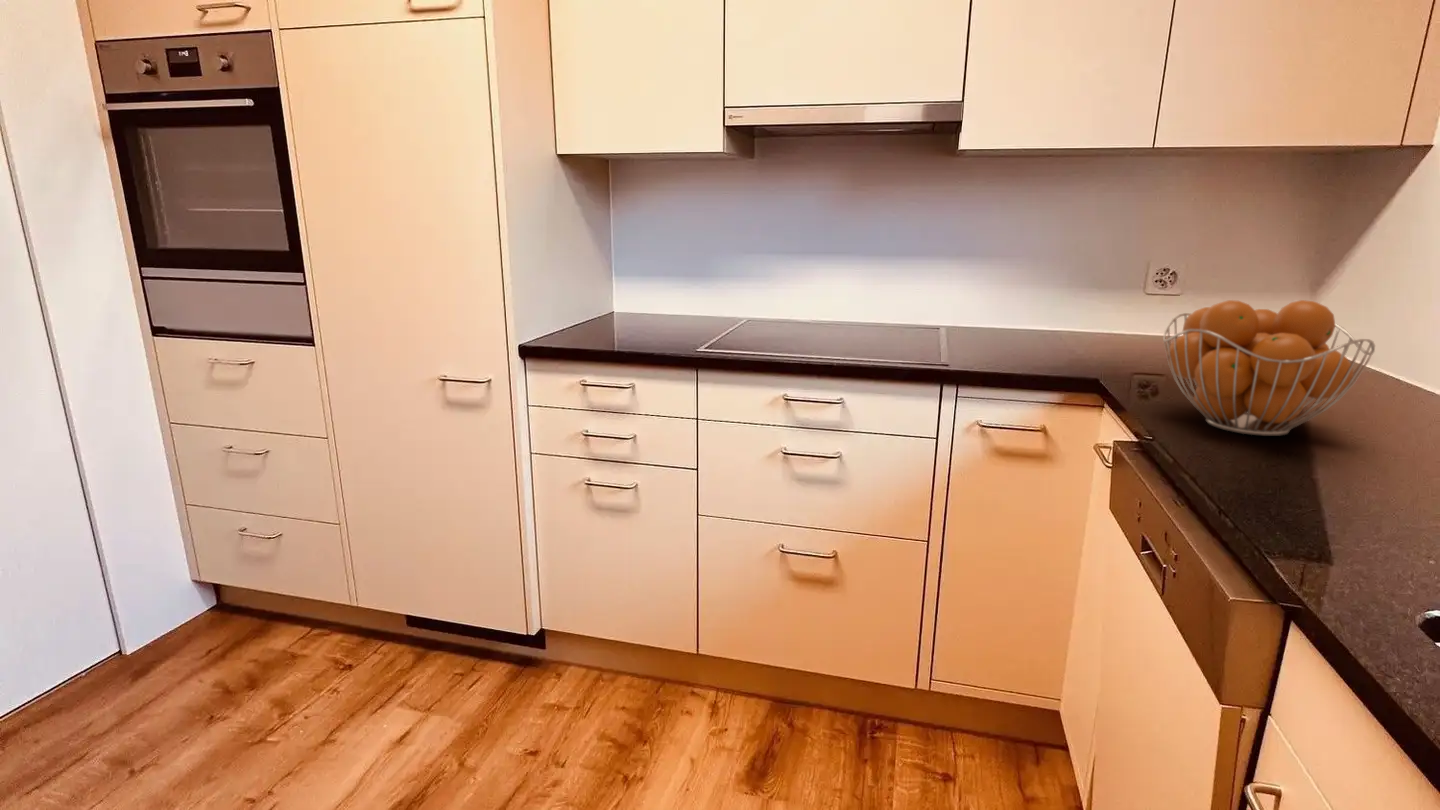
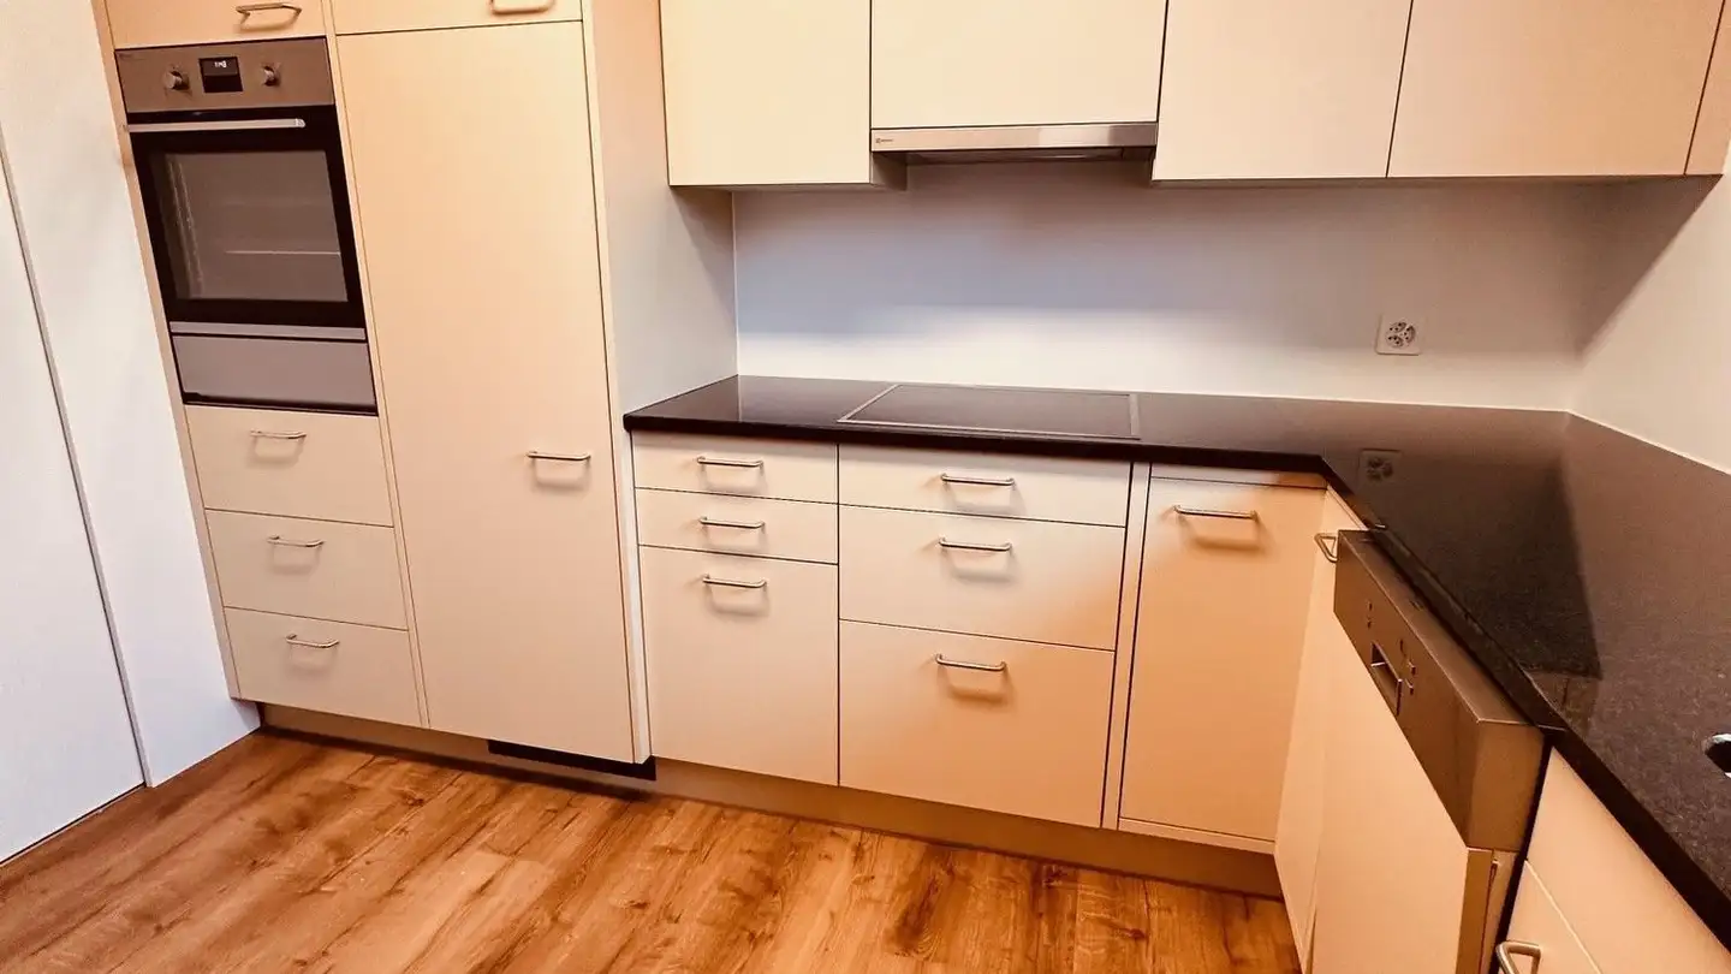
- fruit basket [1162,299,1376,437]
